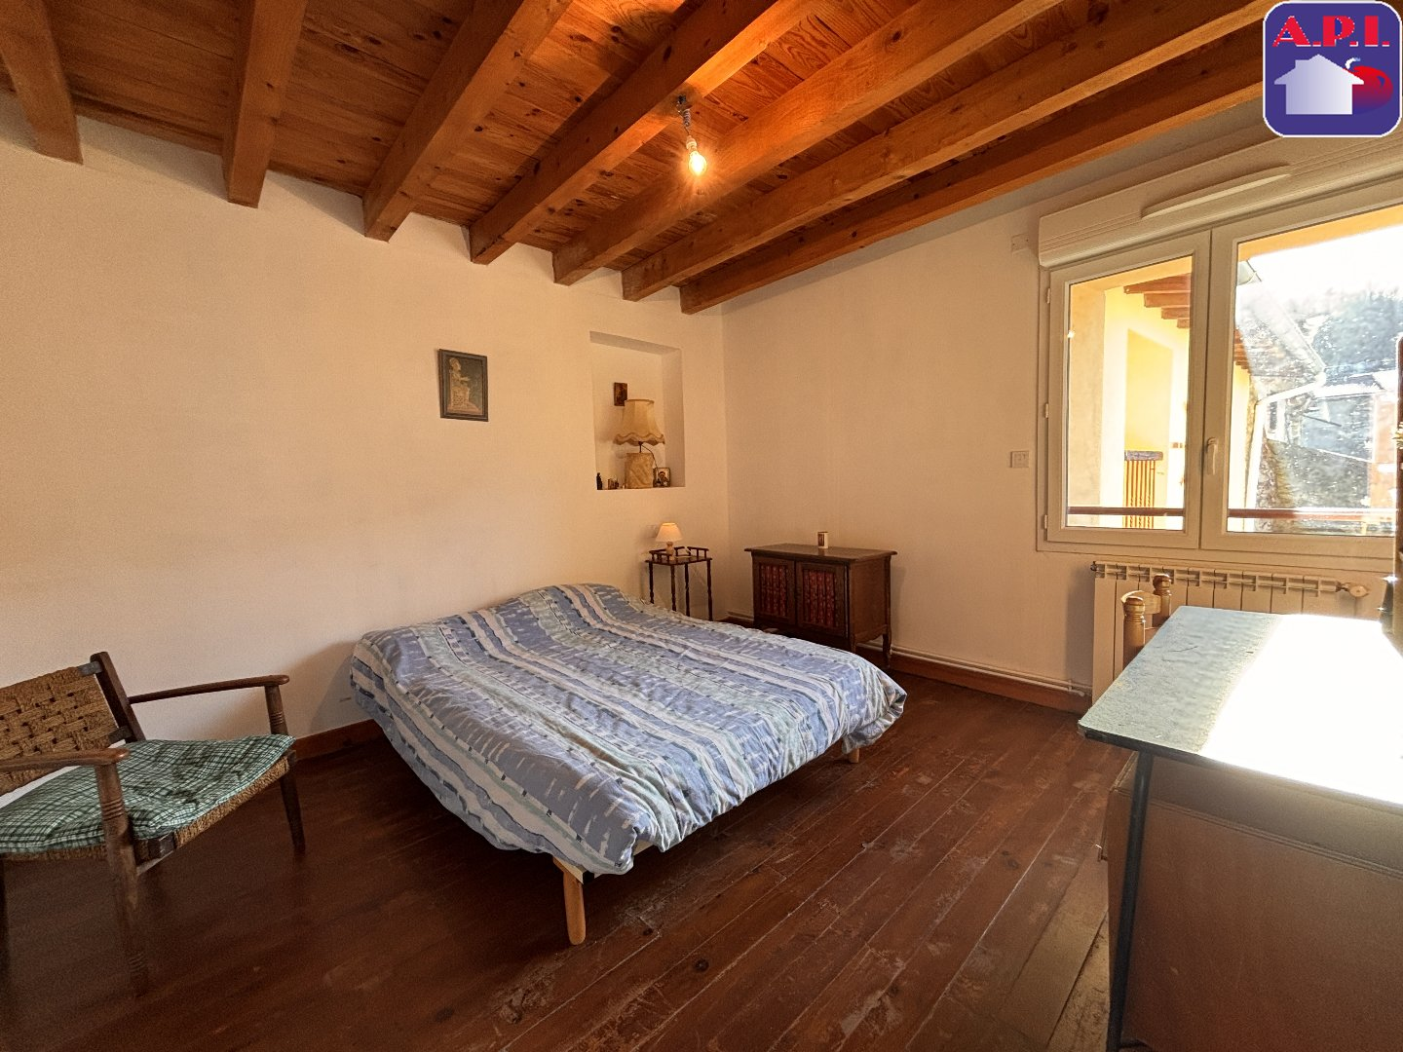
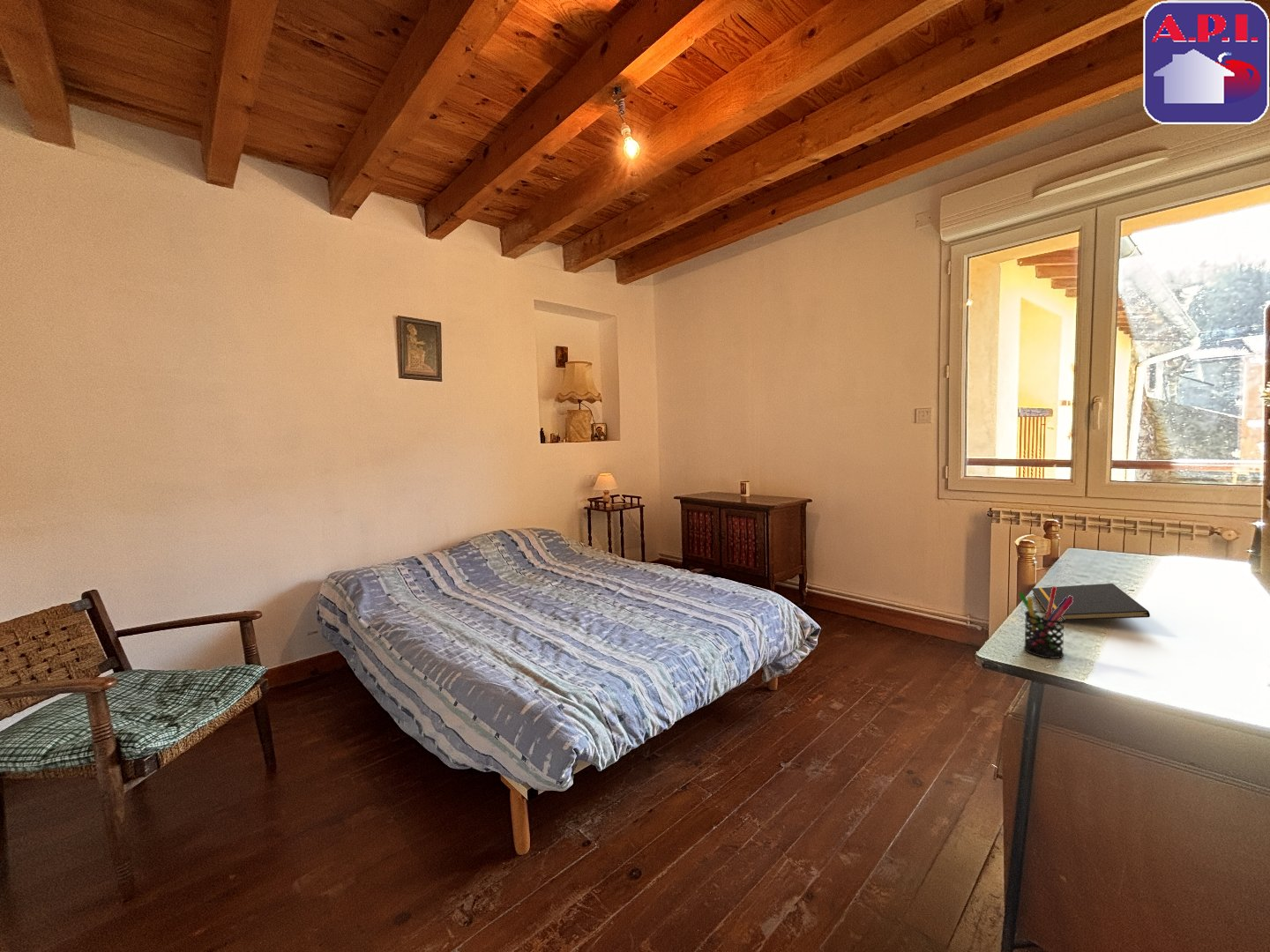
+ notepad [1031,583,1151,621]
+ pen holder [1018,585,1073,659]
